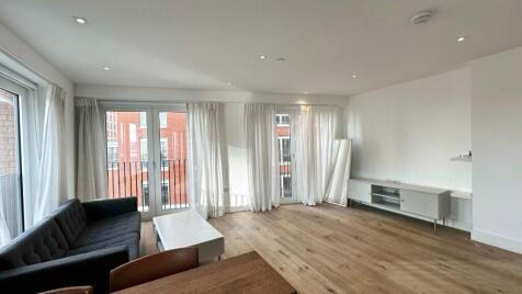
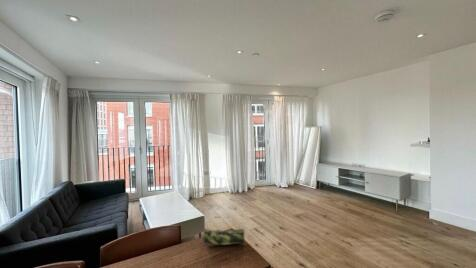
+ pencil case [201,228,245,246]
